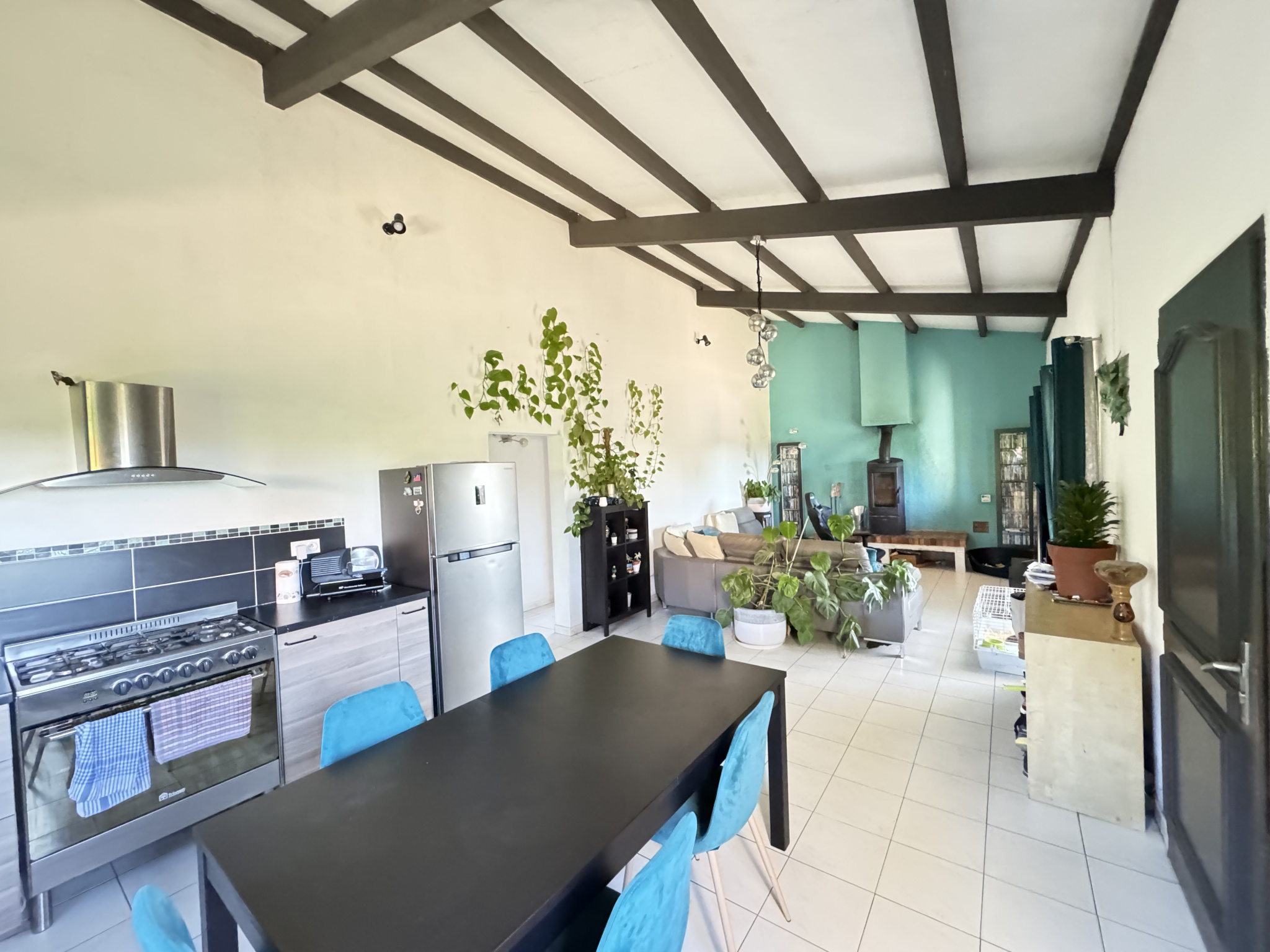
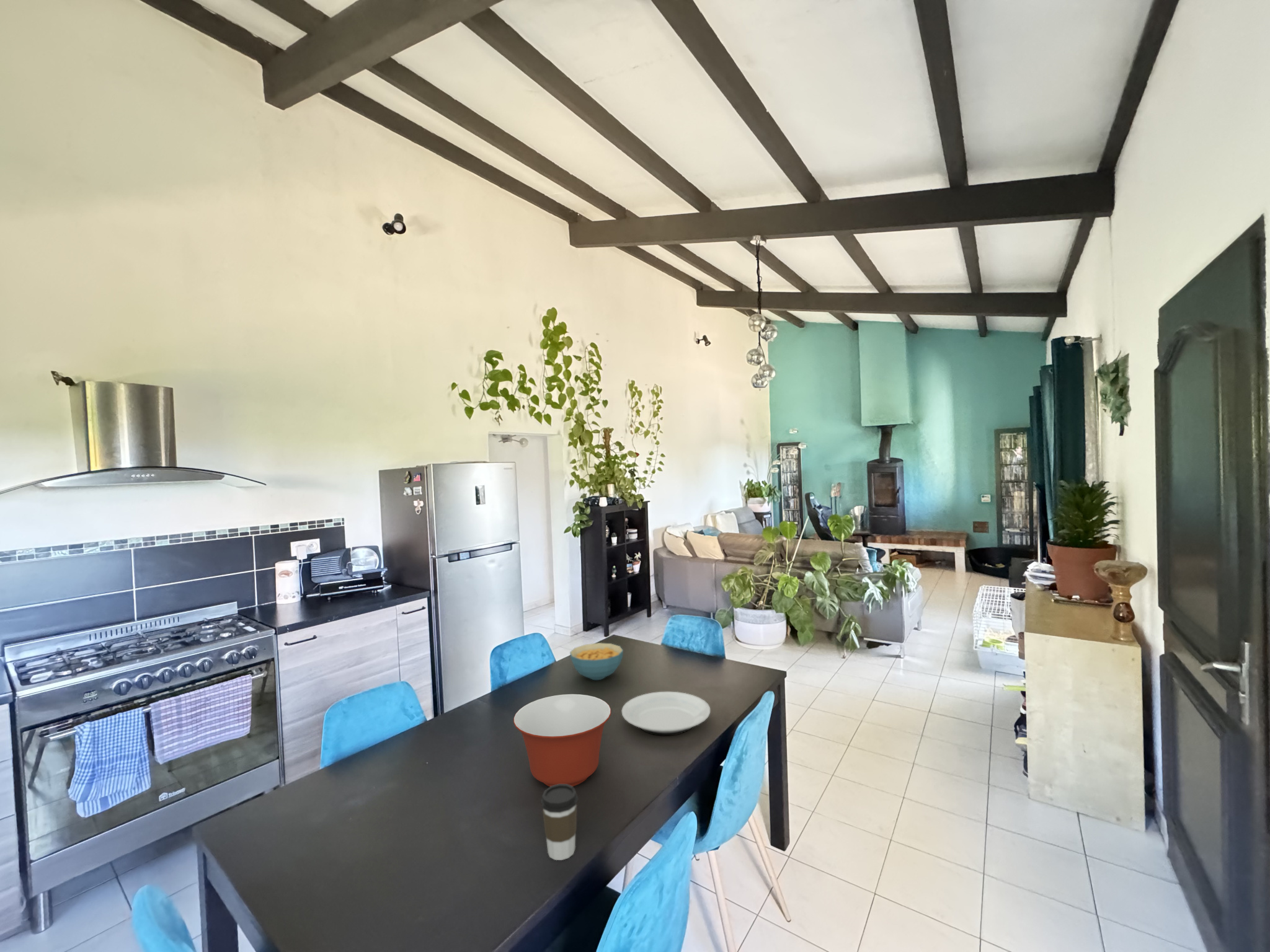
+ mixing bowl [513,694,611,787]
+ cereal bowl [569,642,624,681]
+ plate [621,691,711,736]
+ coffee cup [540,784,579,861]
